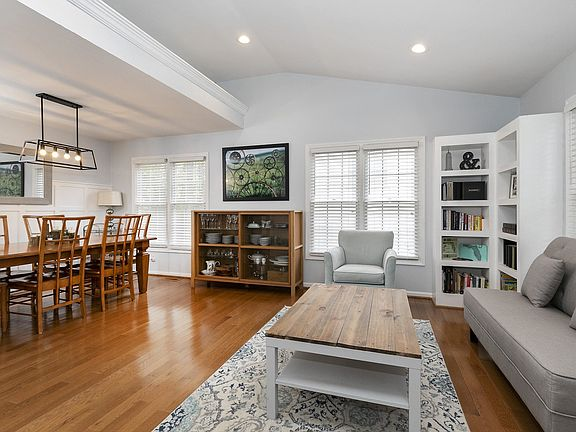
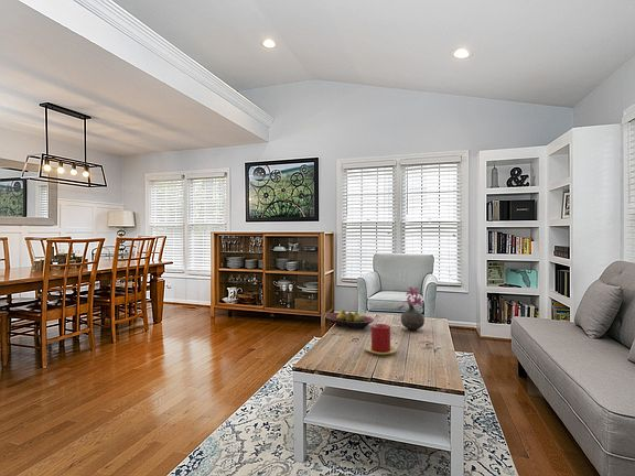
+ candle [364,323,398,356]
+ fruit bowl [324,309,375,329]
+ vase [397,286,426,332]
